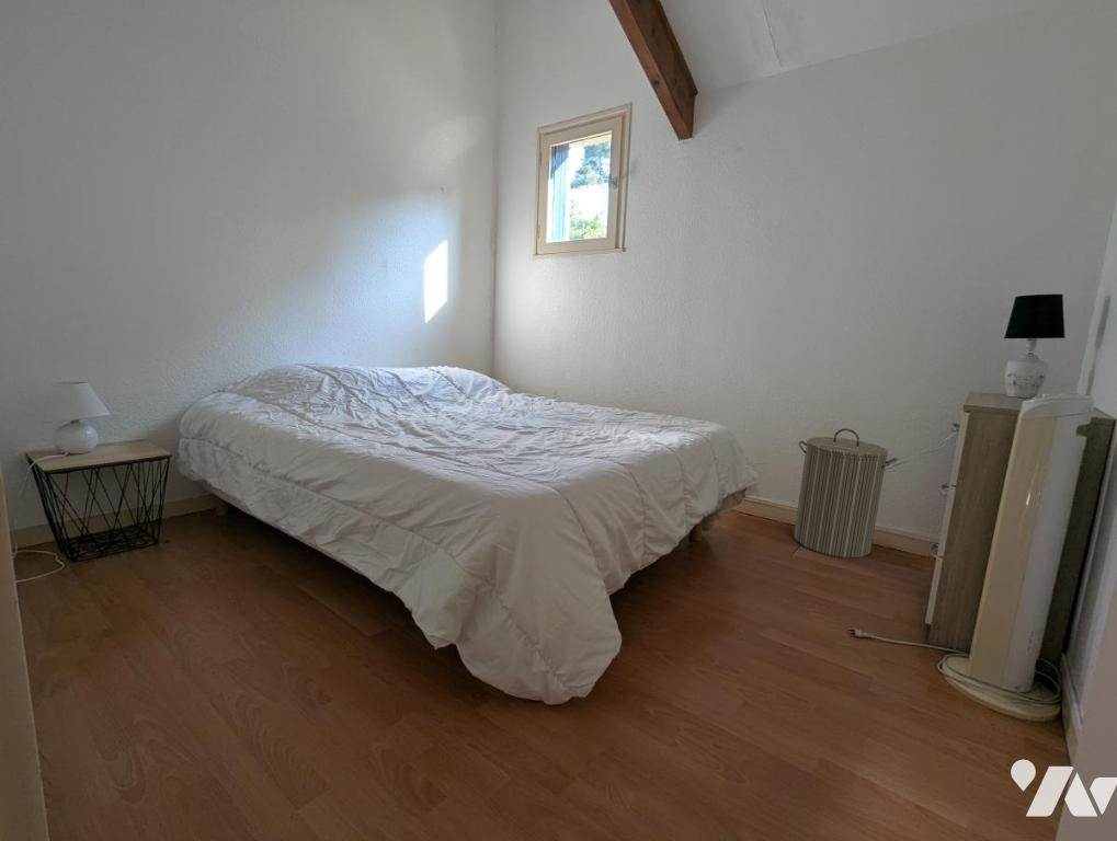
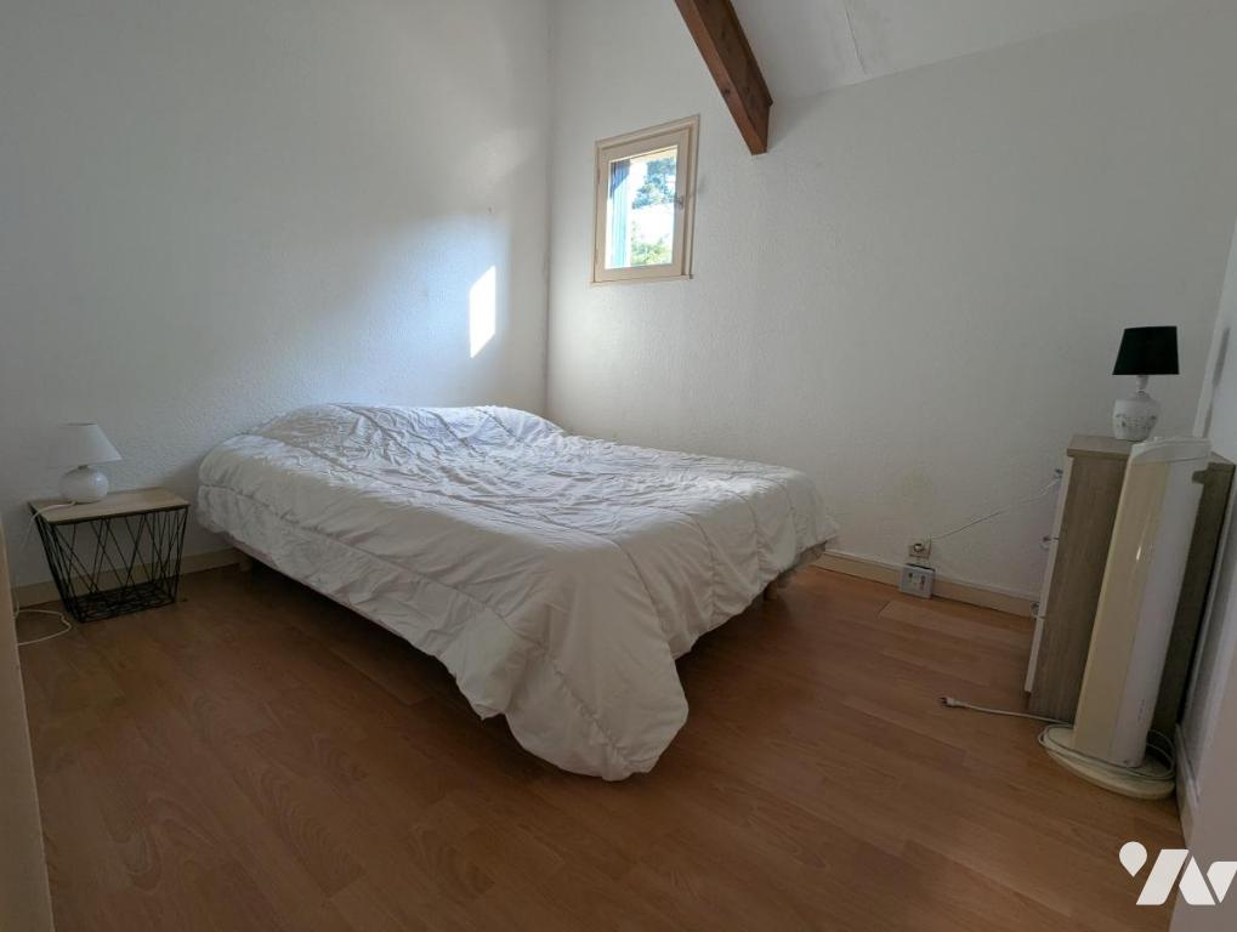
- laundry hamper [793,427,899,558]
